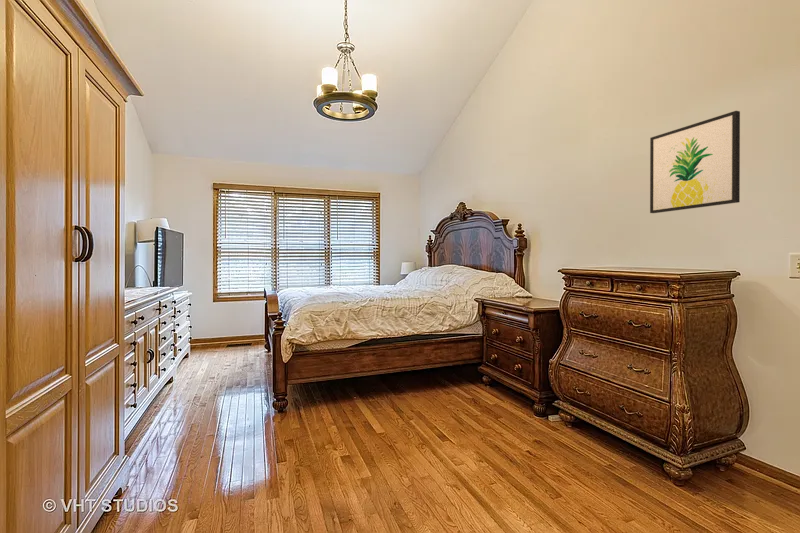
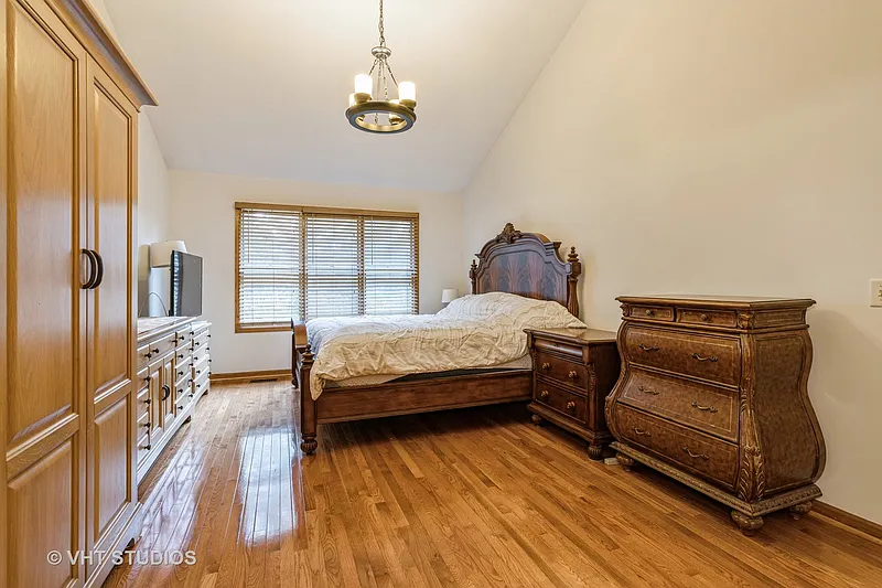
- wall art [649,110,741,214]
